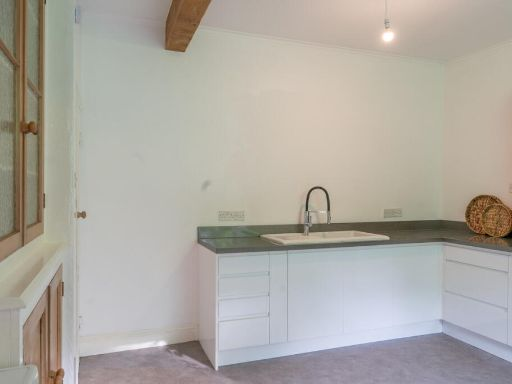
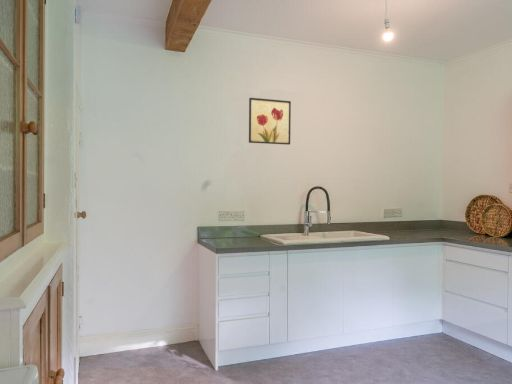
+ wall art [248,97,292,146]
